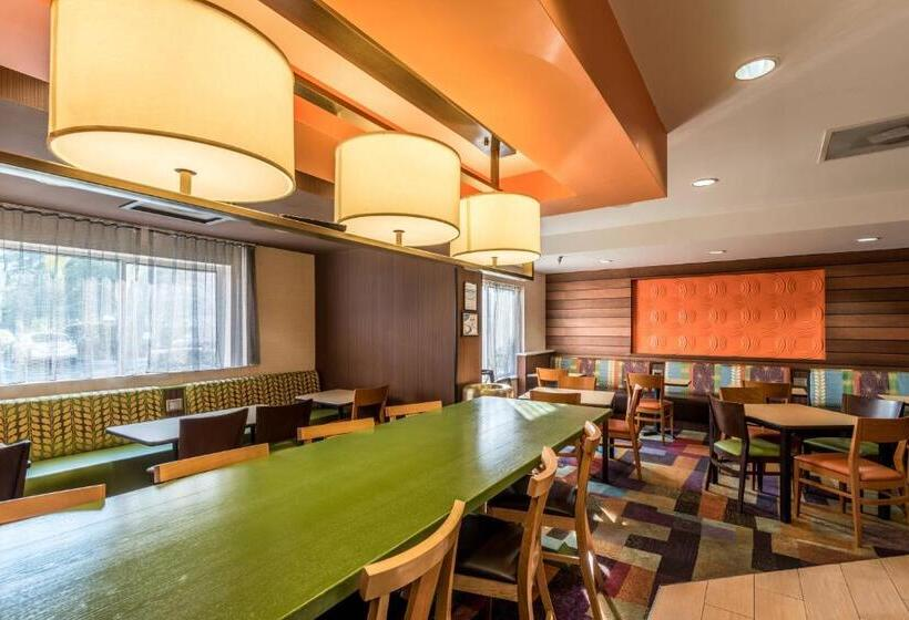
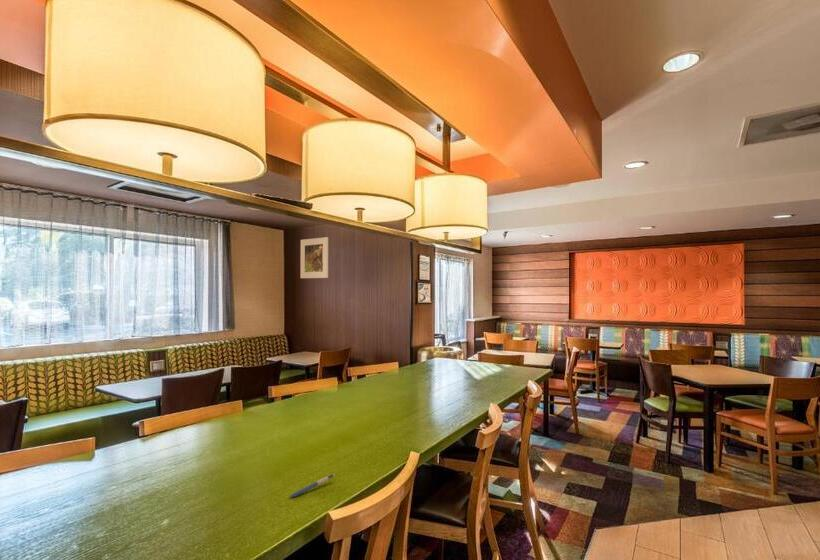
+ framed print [299,236,329,279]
+ pen [288,473,336,499]
